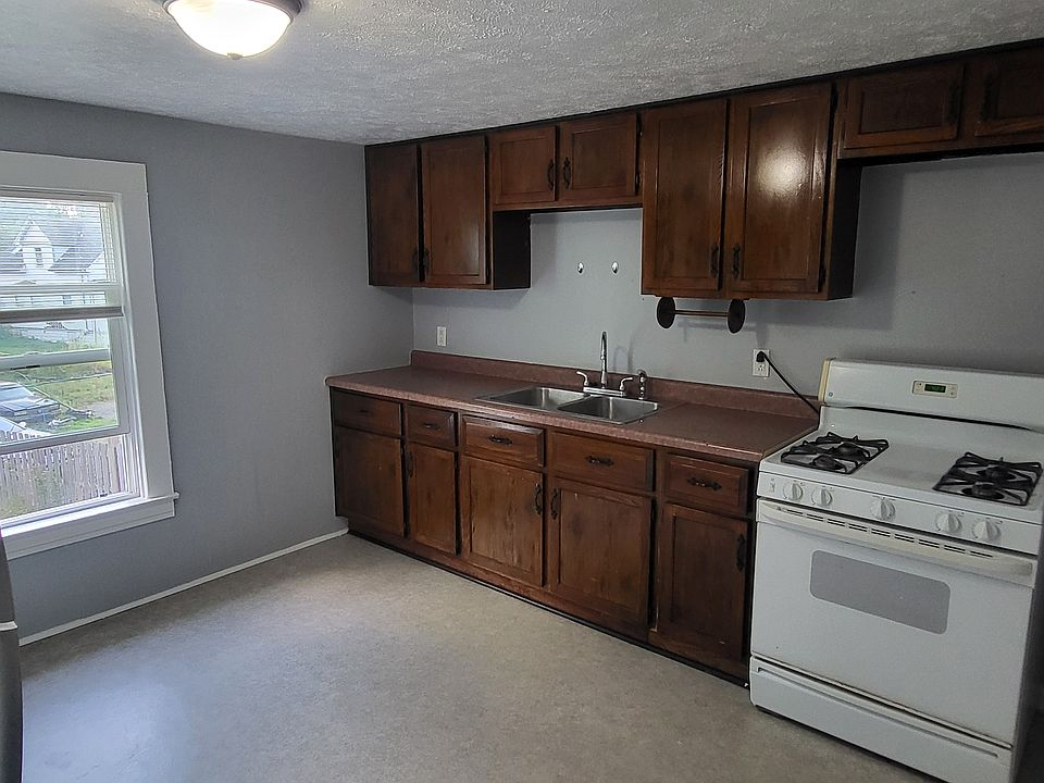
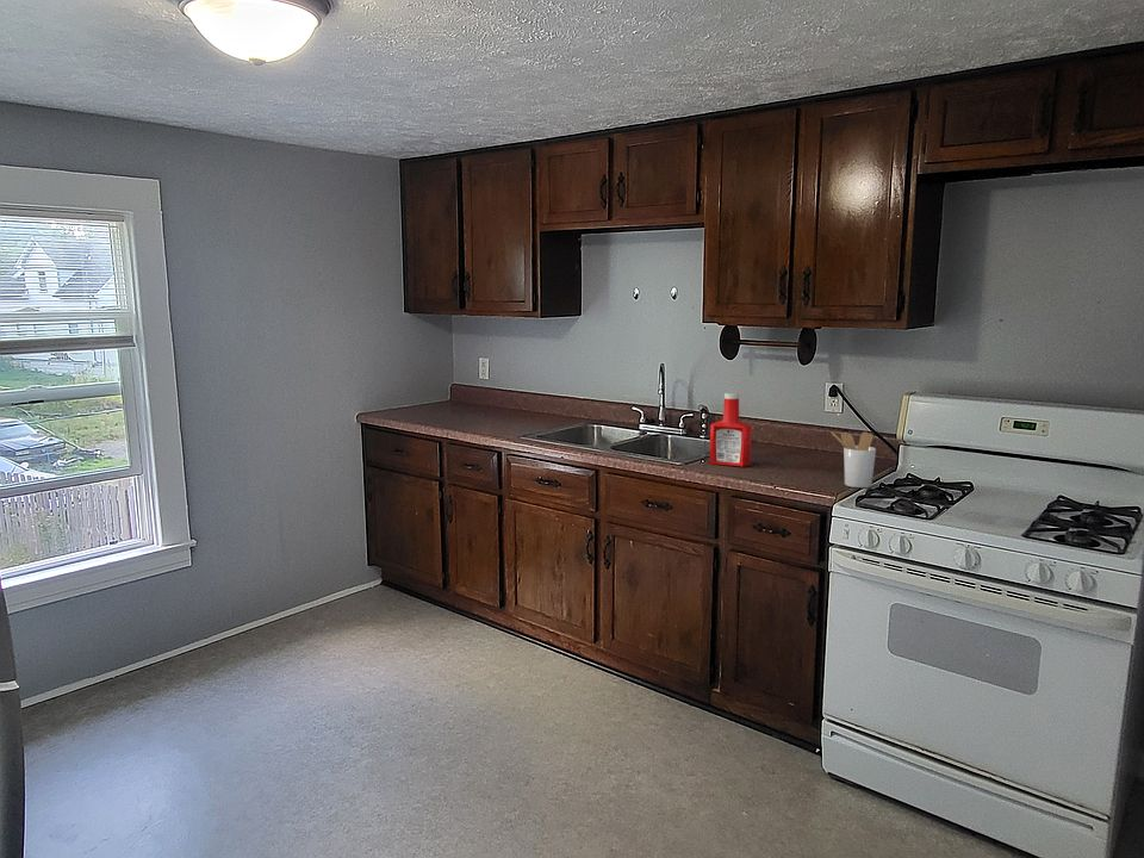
+ soap bottle [708,392,753,468]
+ utensil holder [831,430,877,489]
